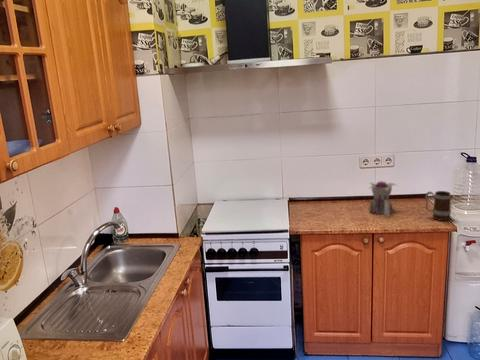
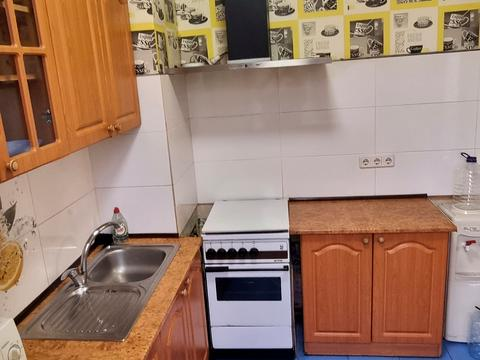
- teapot [367,180,397,218]
- mug [425,190,452,222]
